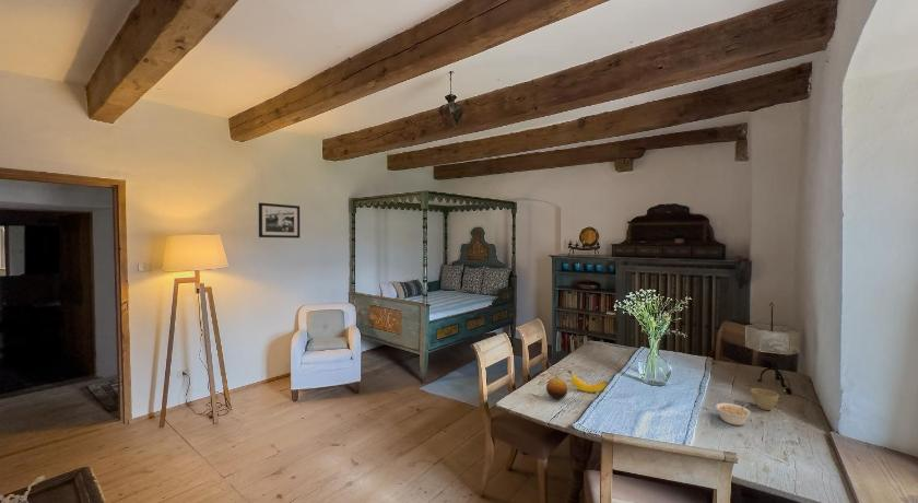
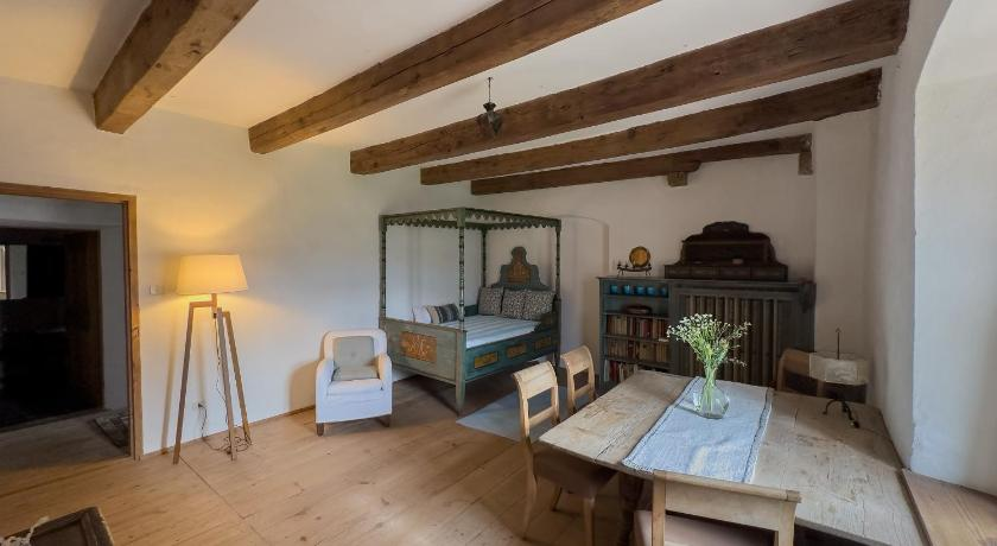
- legume [715,402,752,426]
- picture frame [258,201,301,239]
- banana [566,370,608,394]
- flower pot [750,387,780,411]
- fruit [545,376,568,400]
